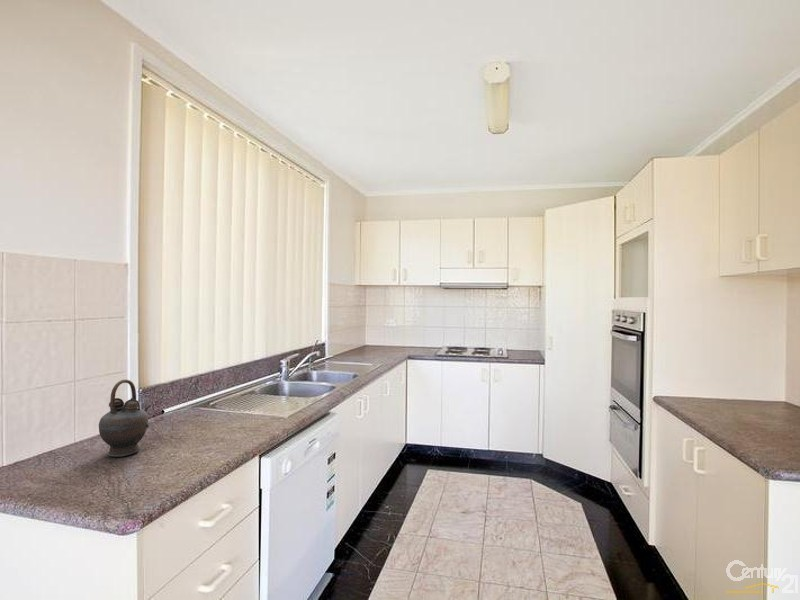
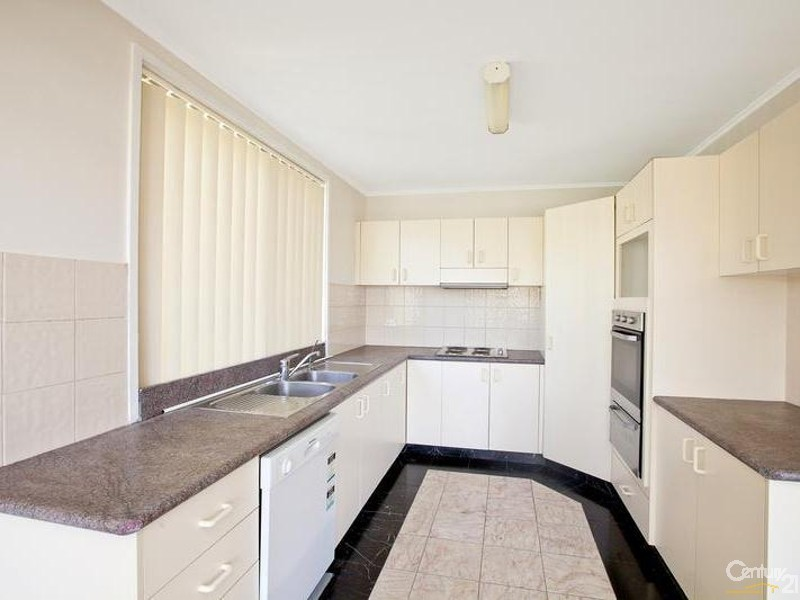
- teapot [98,379,152,458]
